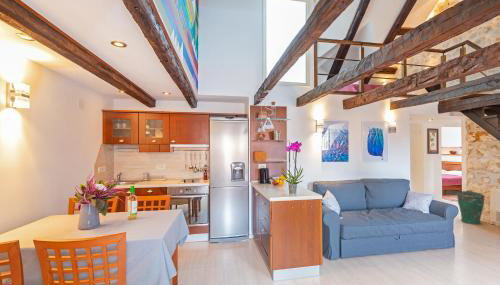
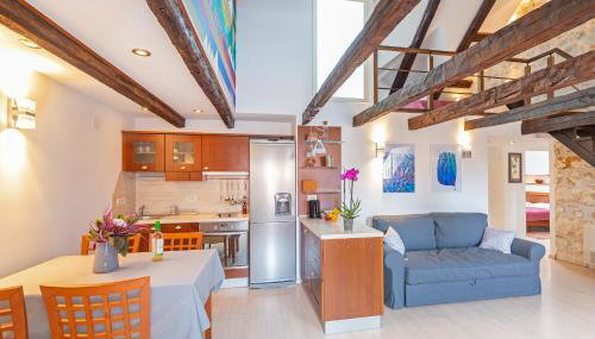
- trash can [456,189,486,226]
